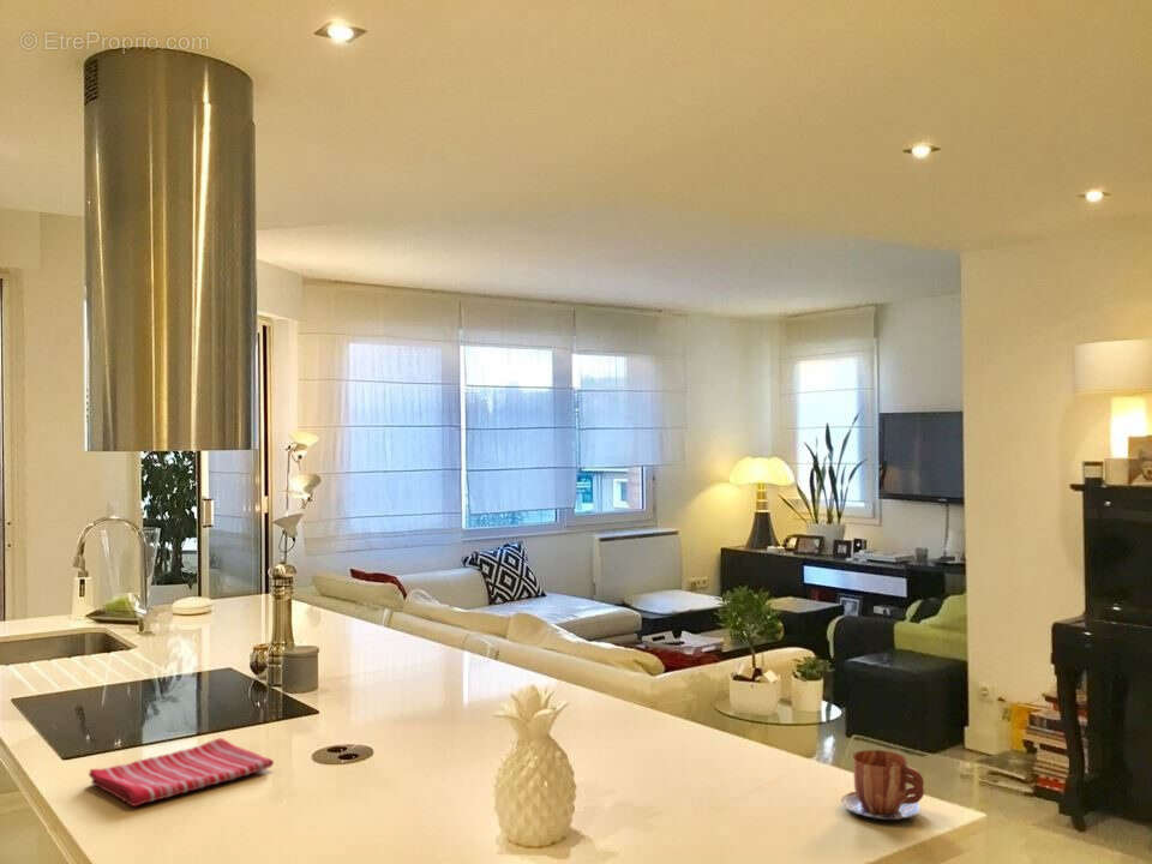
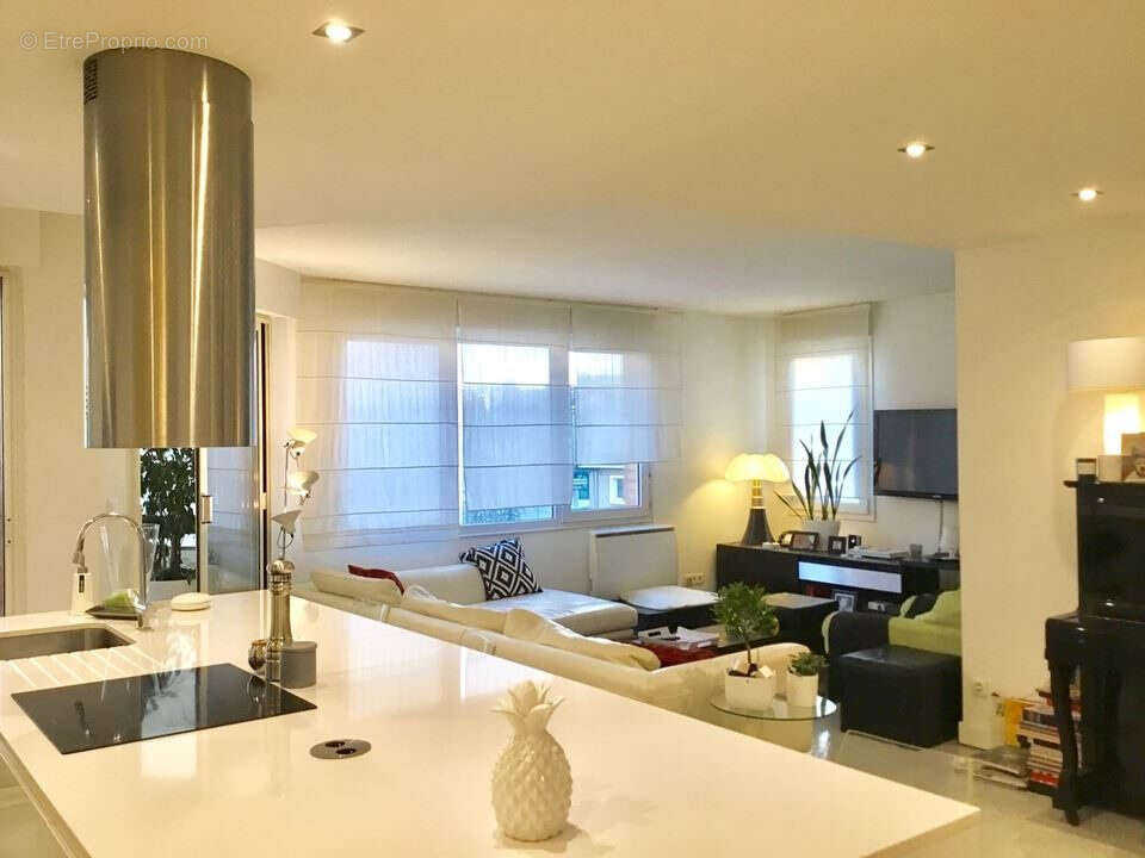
- dish towel [88,737,275,808]
- mug [840,749,925,821]
